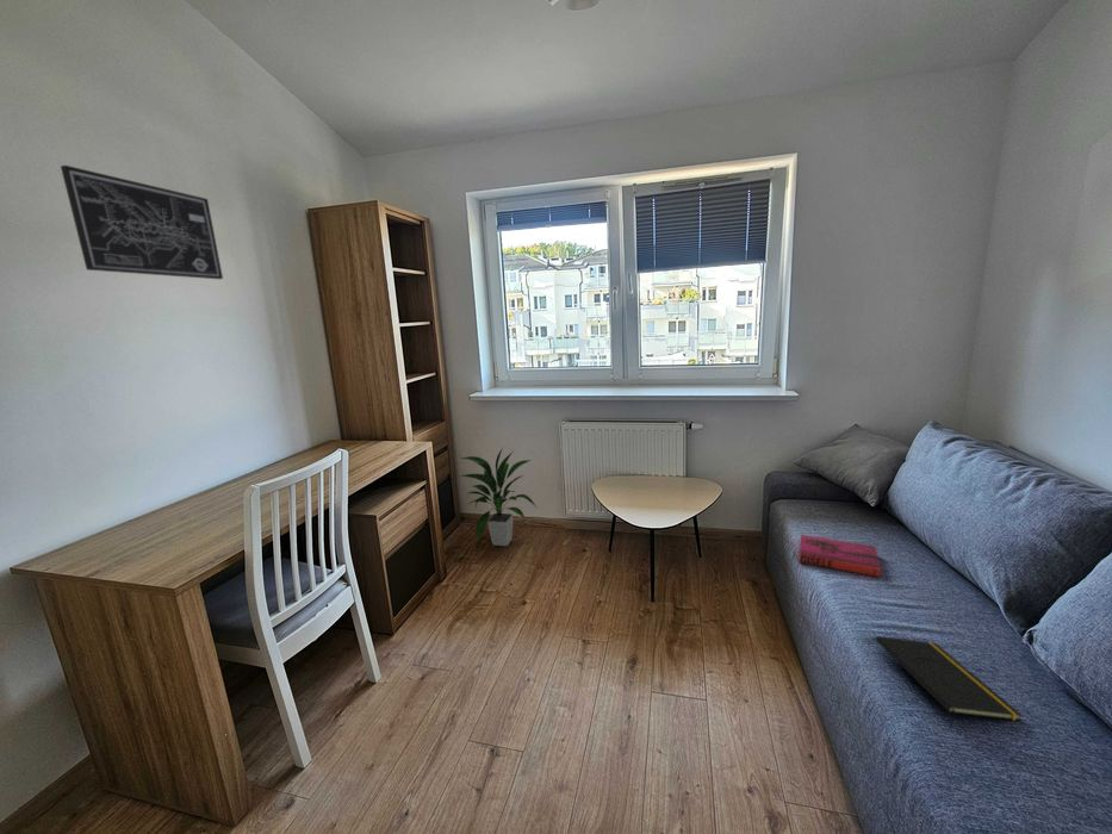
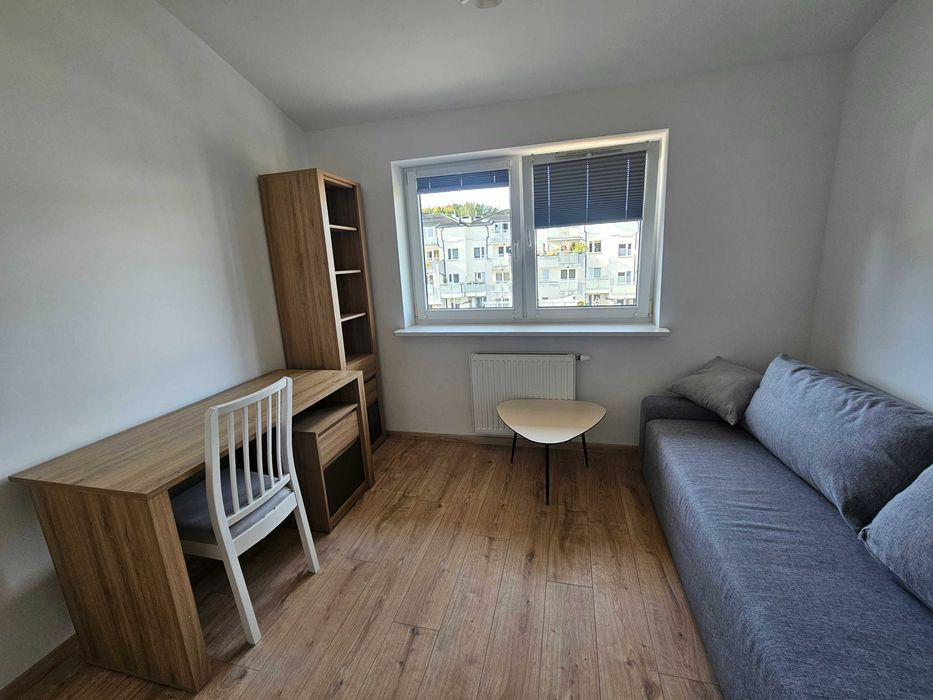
- notepad [875,635,1024,729]
- indoor plant [458,447,539,547]
- hardback book [797,534,882,578]
- wall art [60,164,224,280]
